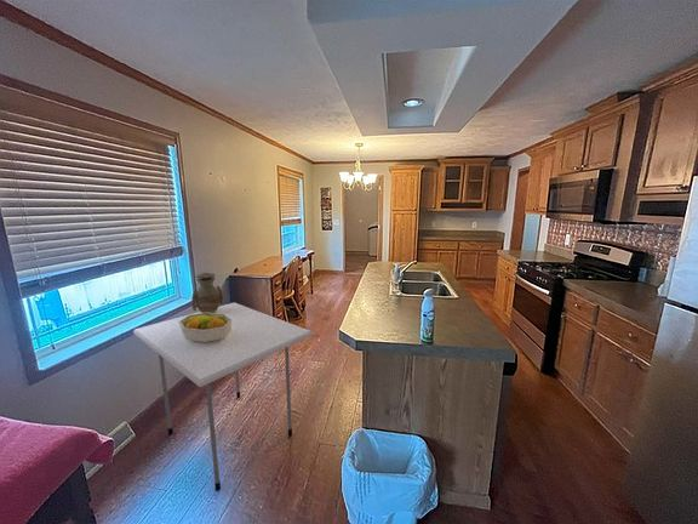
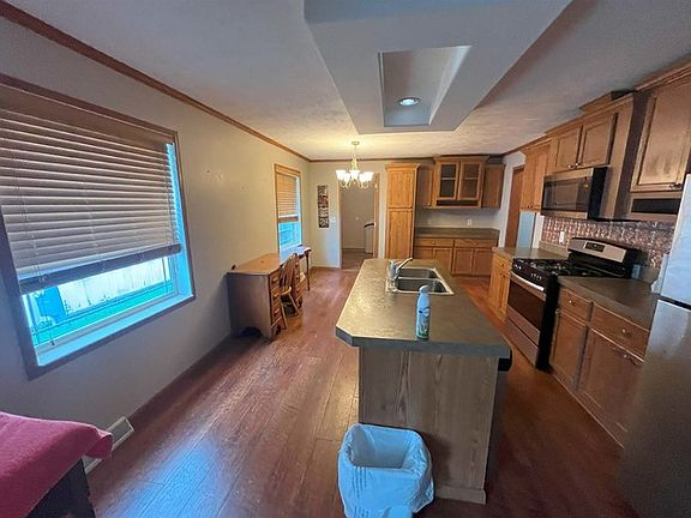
- dining table [132,301,314,492]
- fruit bowl [179,312,231,342]
- vase [190,272,224,313]
